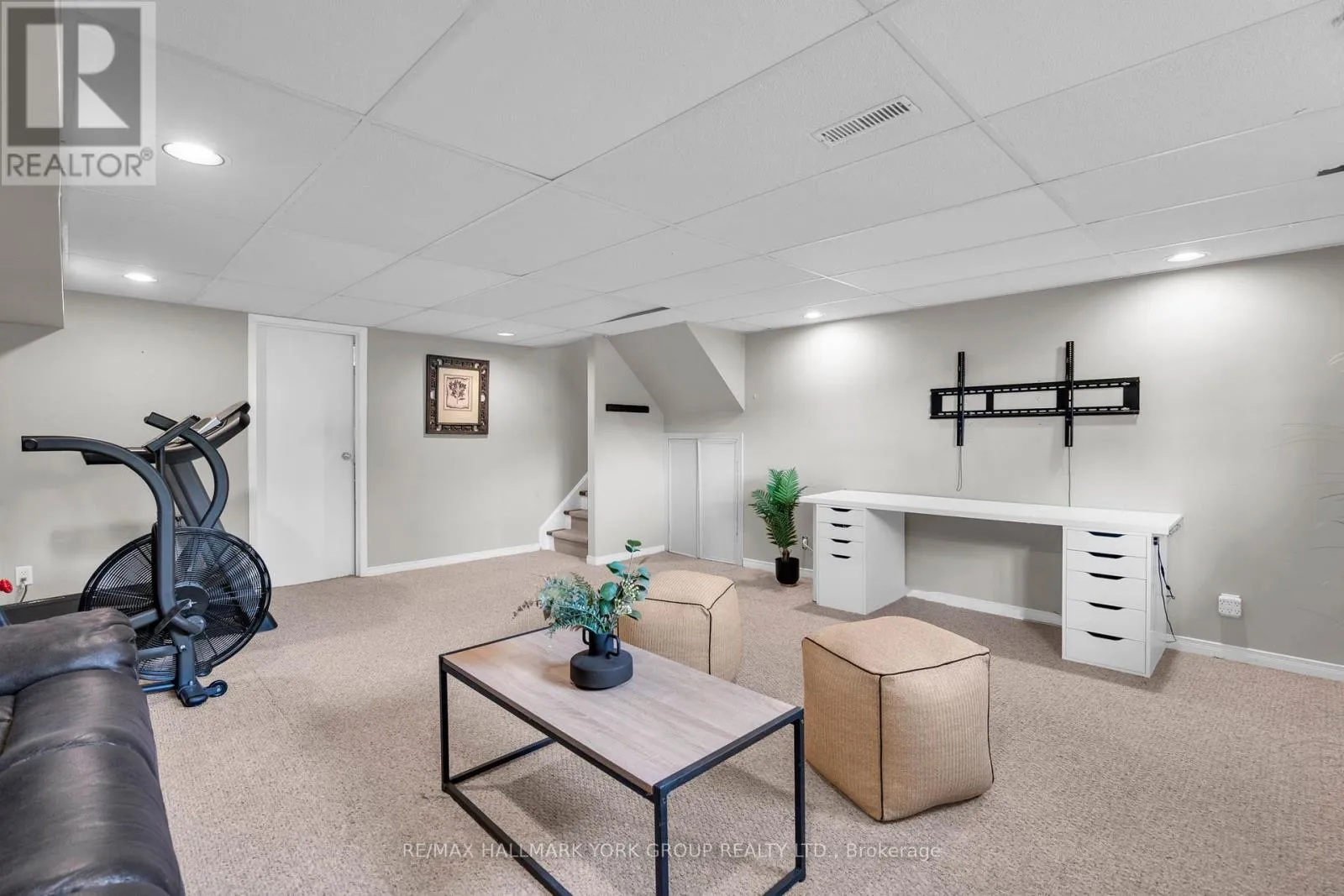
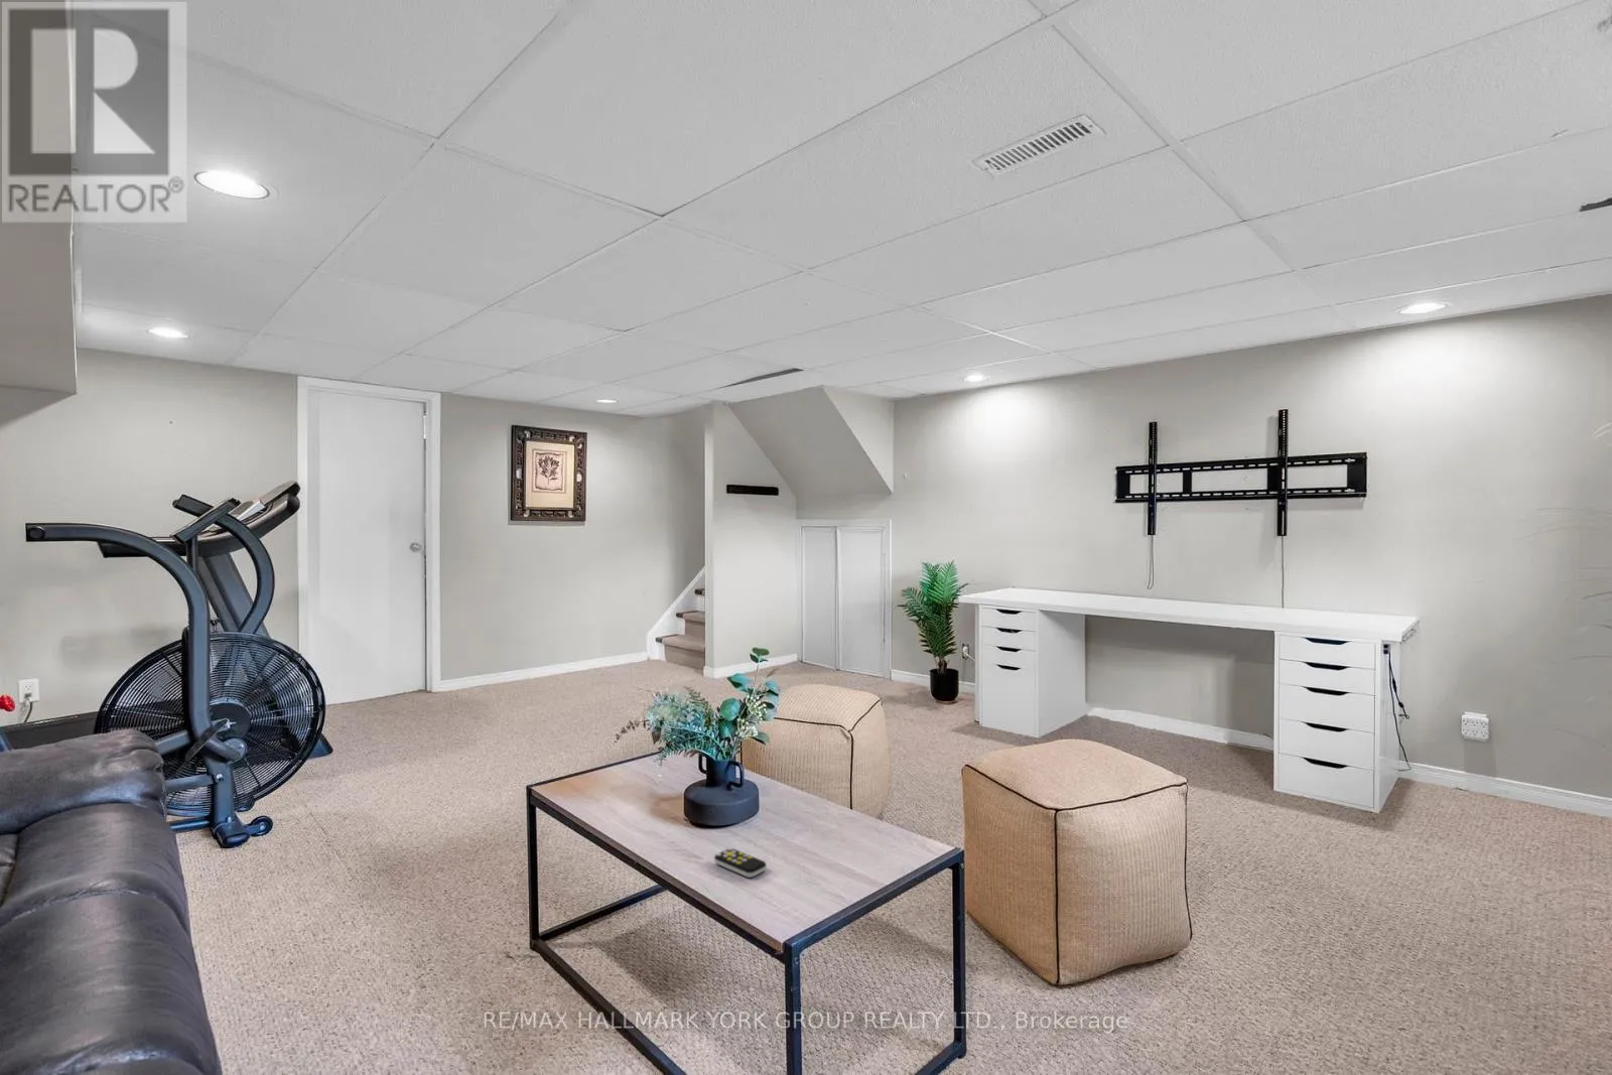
+ remote control [714,847,768,878]
